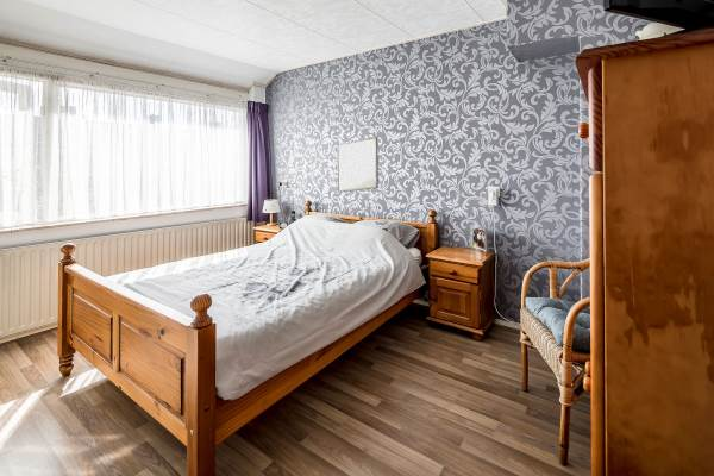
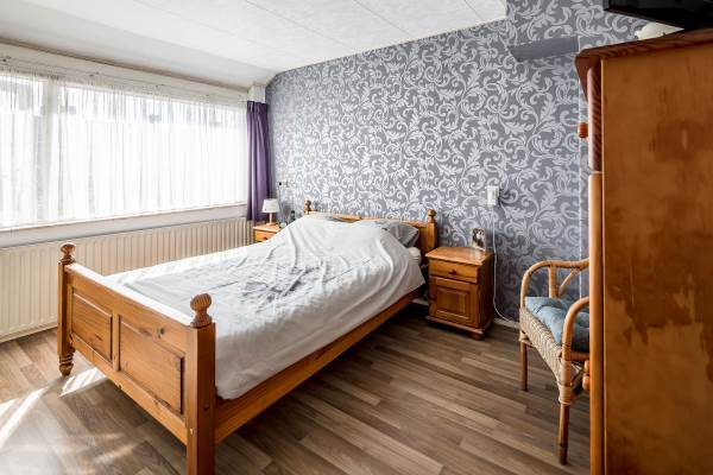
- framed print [336,136,380,194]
